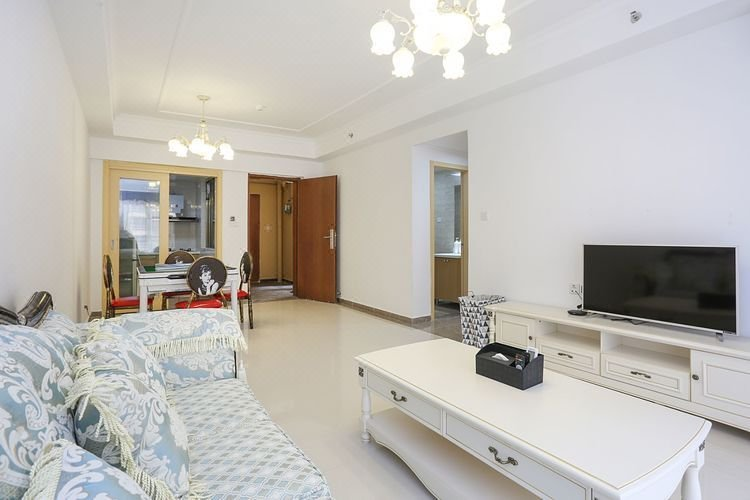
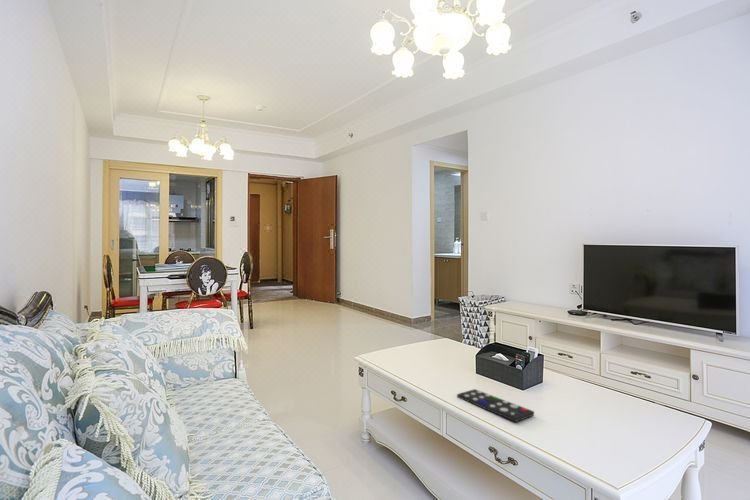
+ remote control [456,388,535,423]
